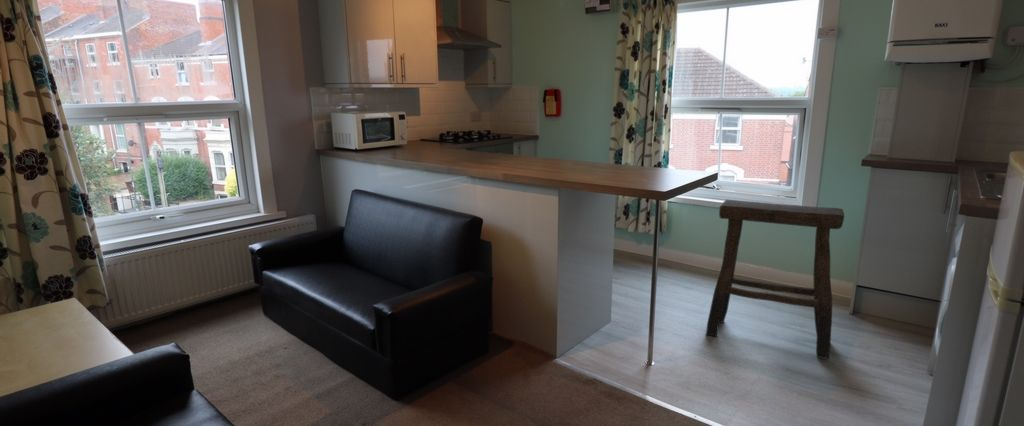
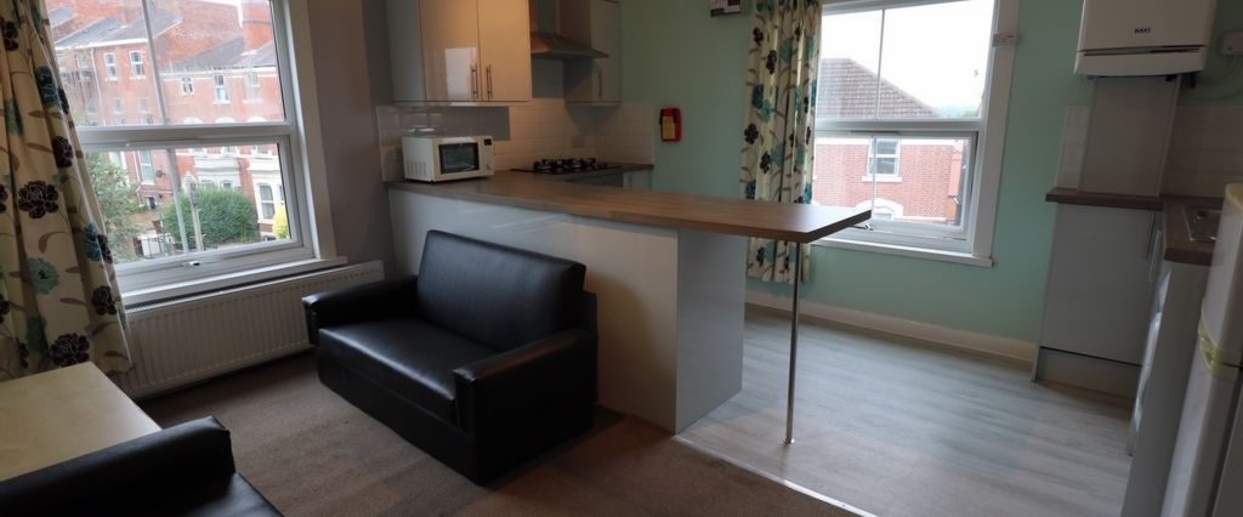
- stool [705,199,845,360]
